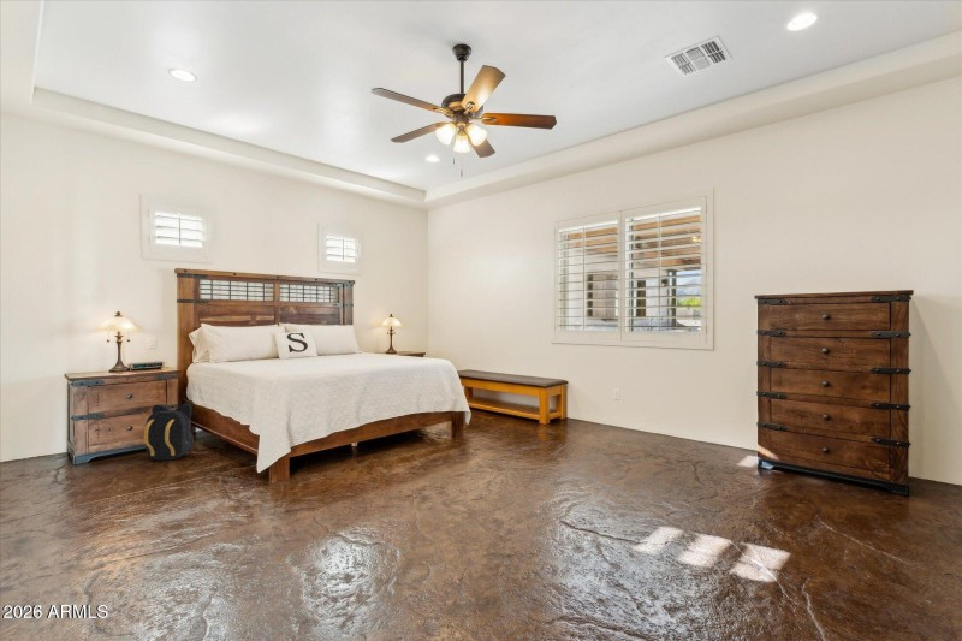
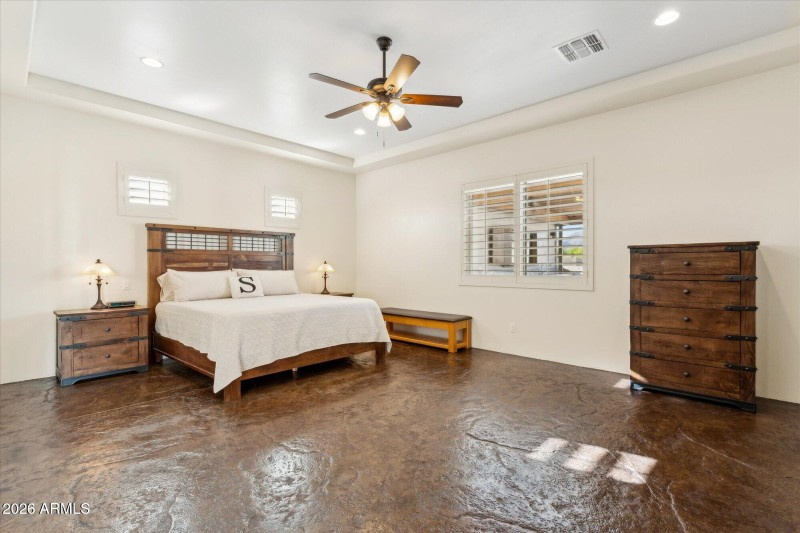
- backpack [143,403,195,462]
